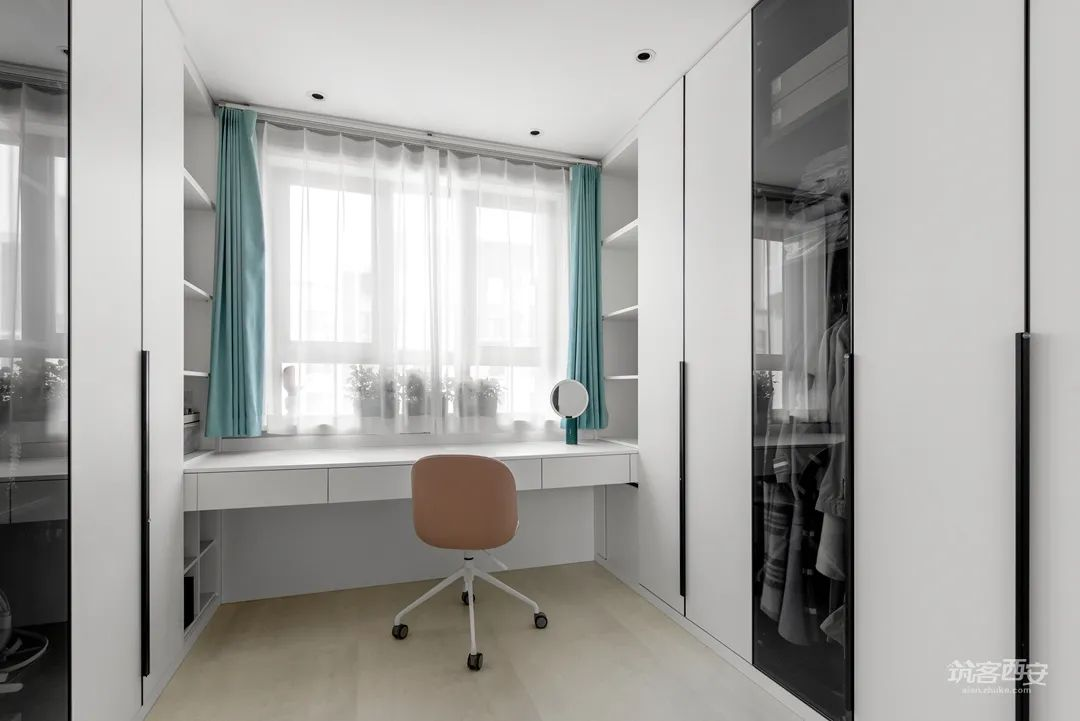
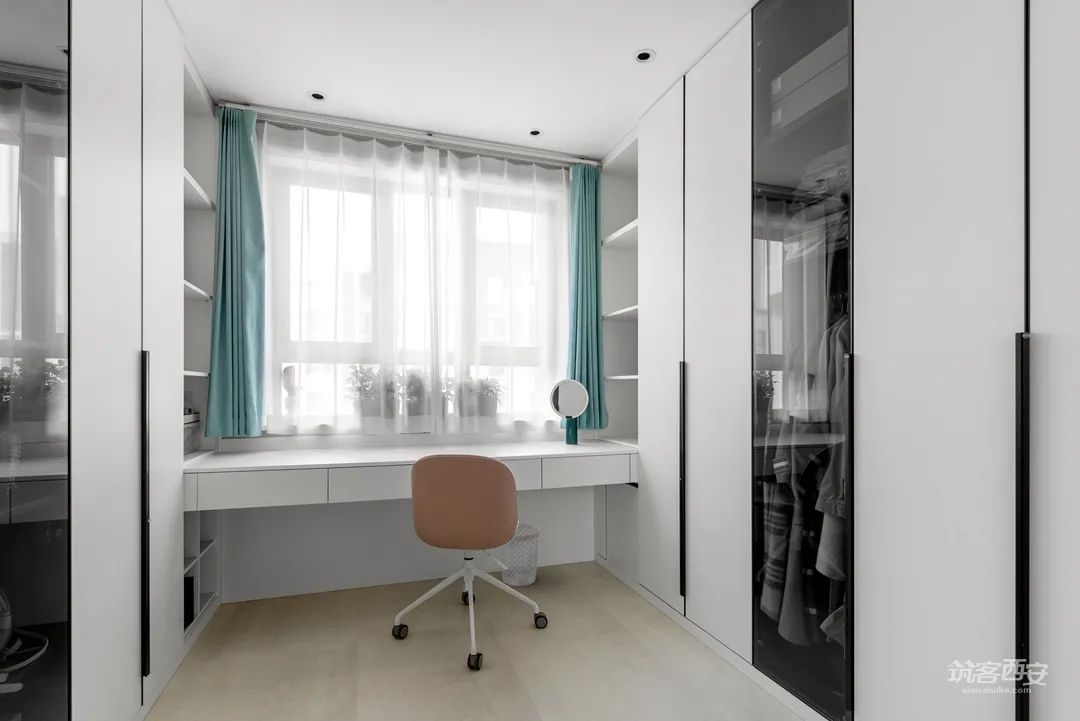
+ wastebasket [499,522,541,587]
